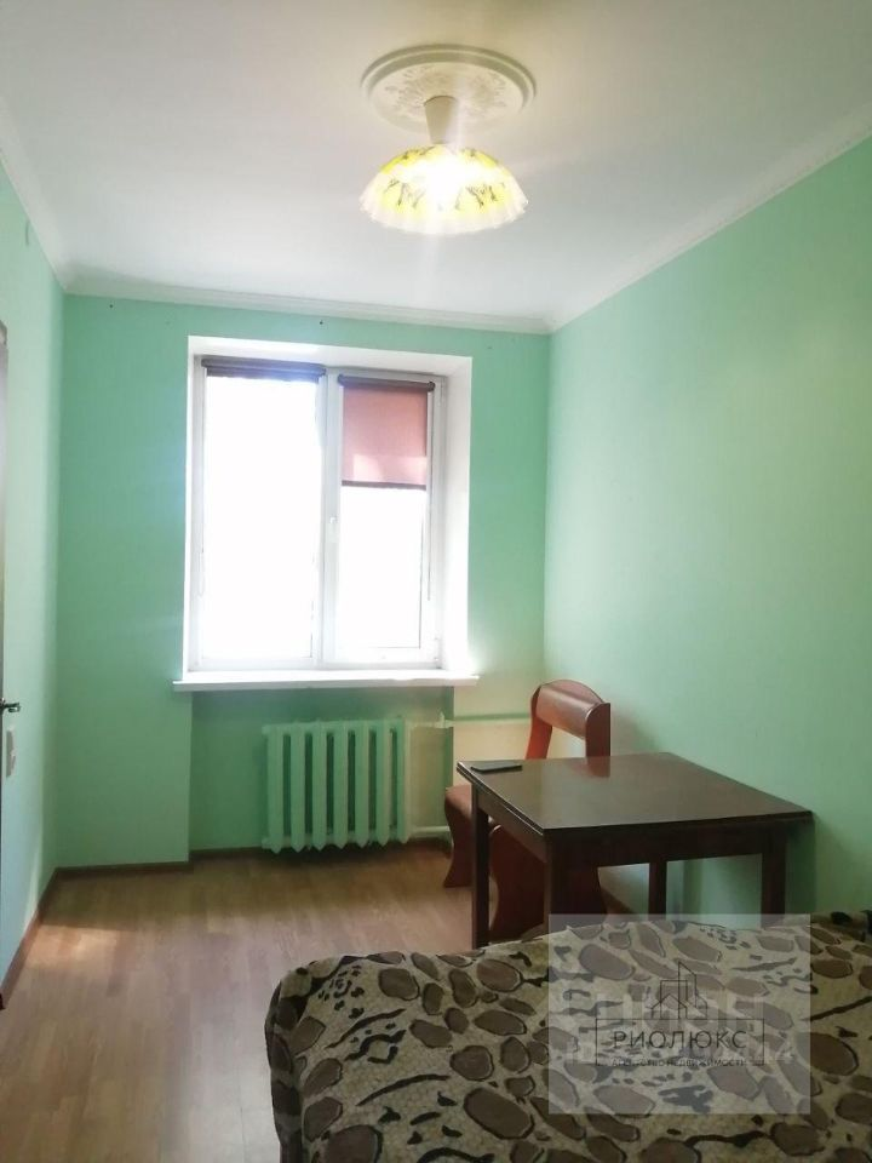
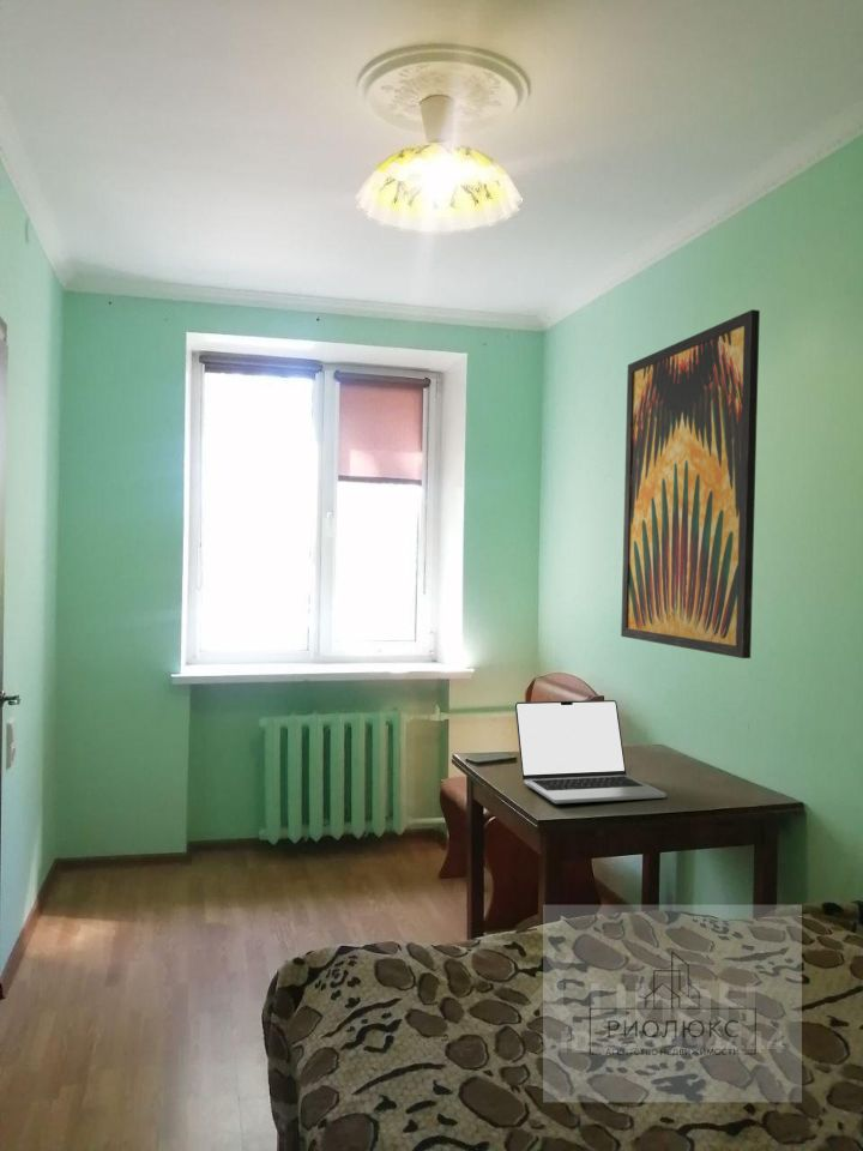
+ wall art [620,308,761,659]
+ laptop [514,699,668,805]
